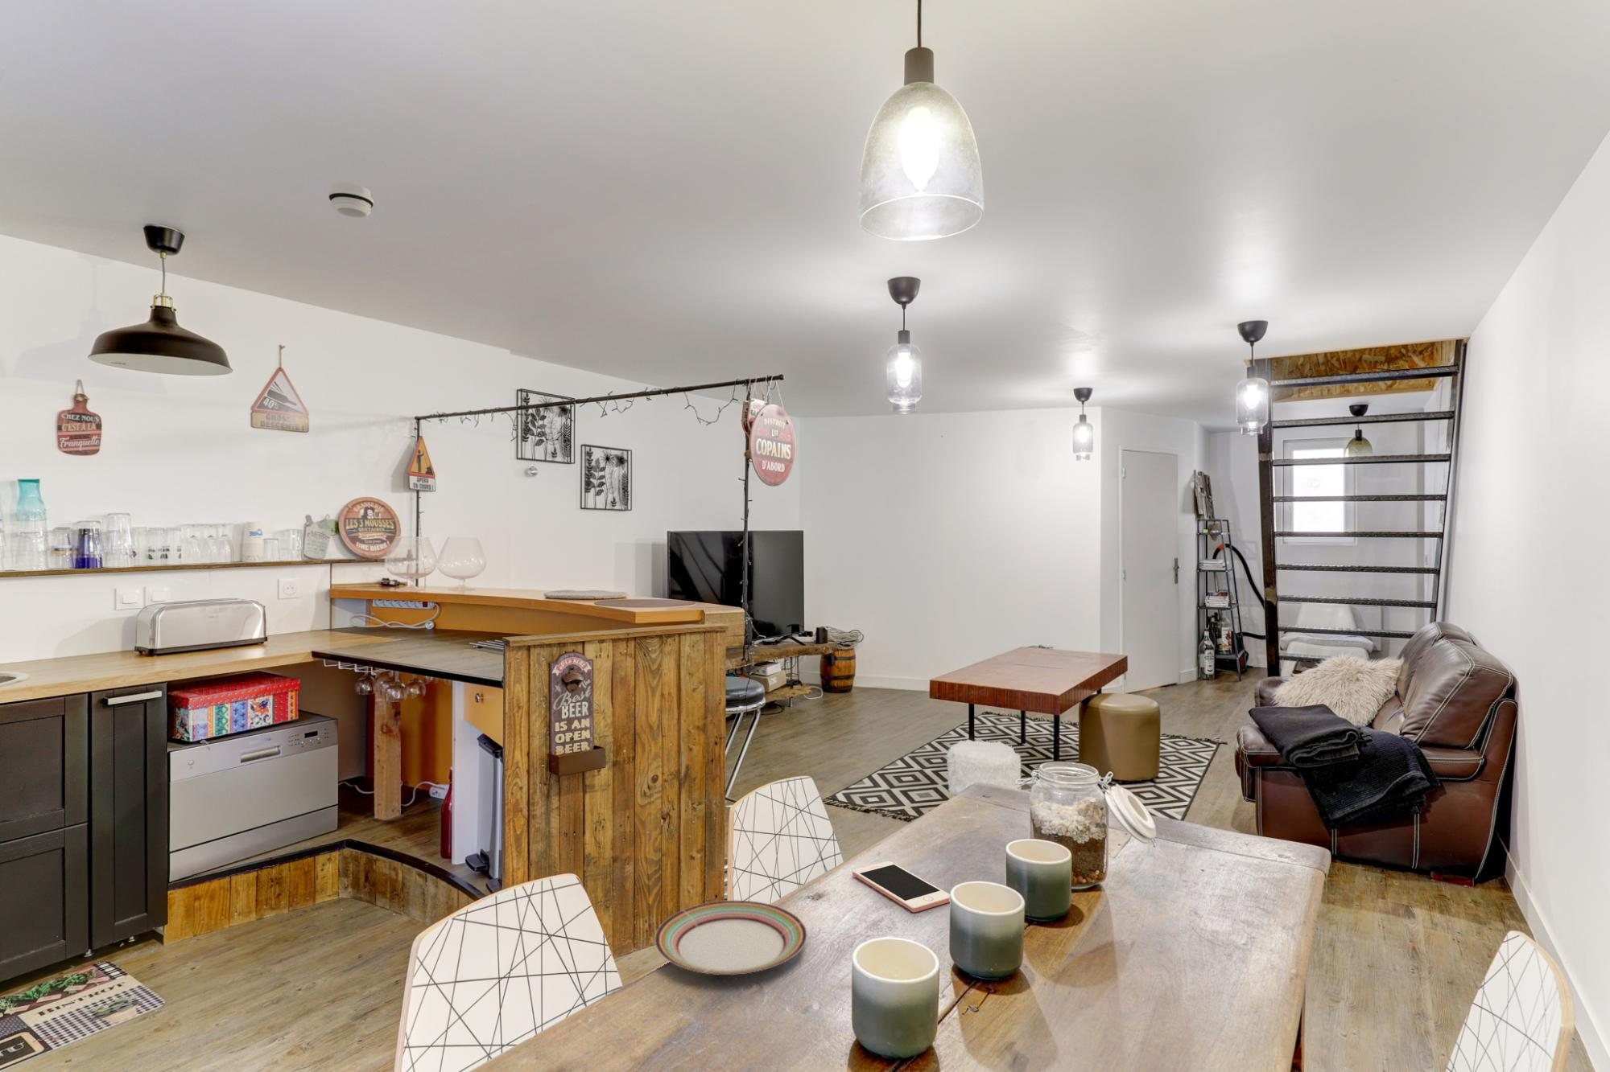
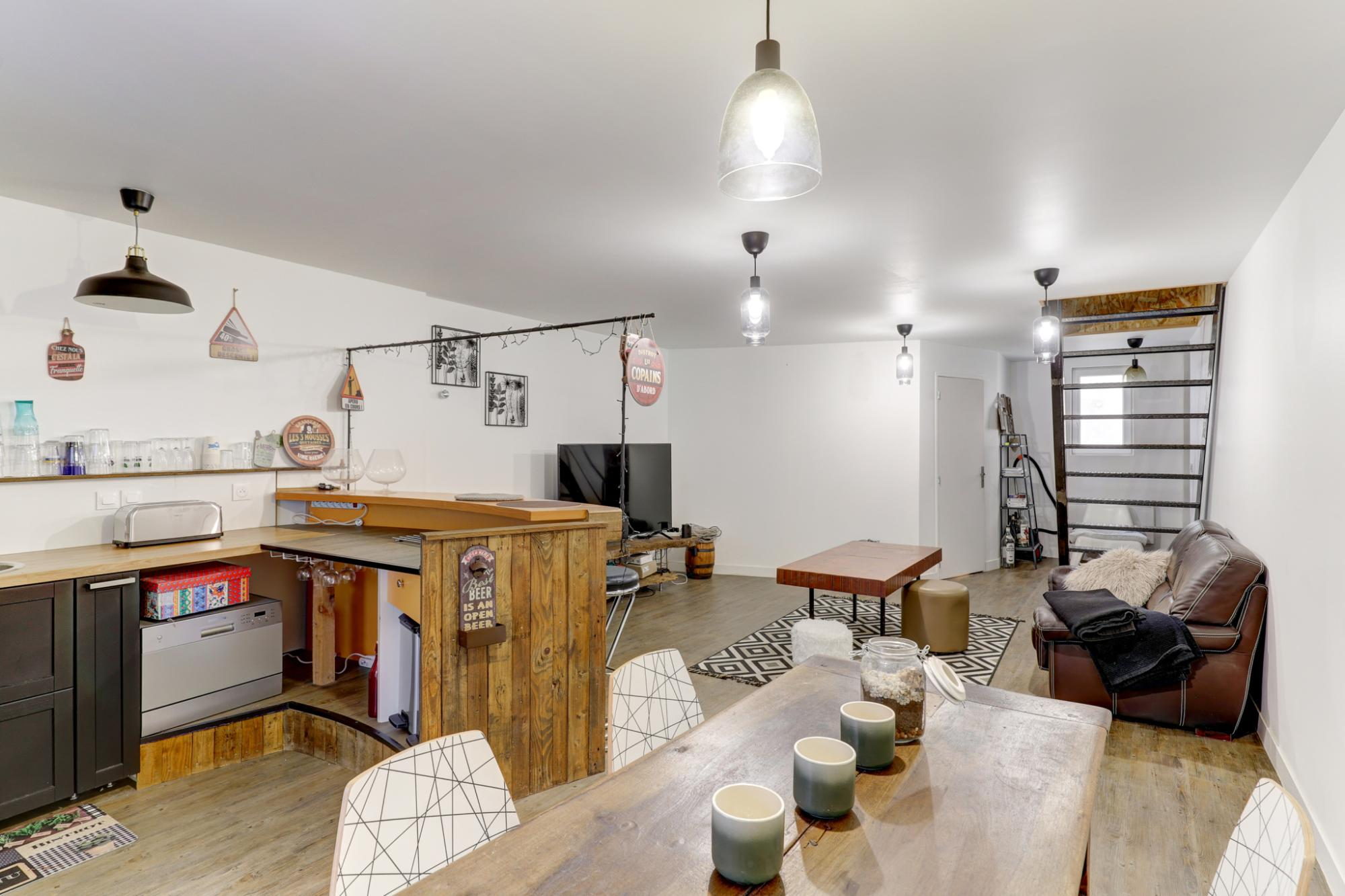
- smoke detector [328,182,375,219]
- plate [654,900,808,975]
- cell phone [852,860,950,913]
